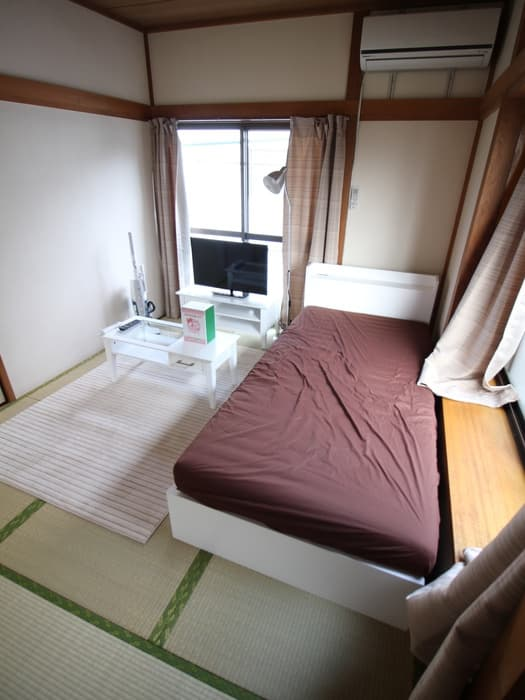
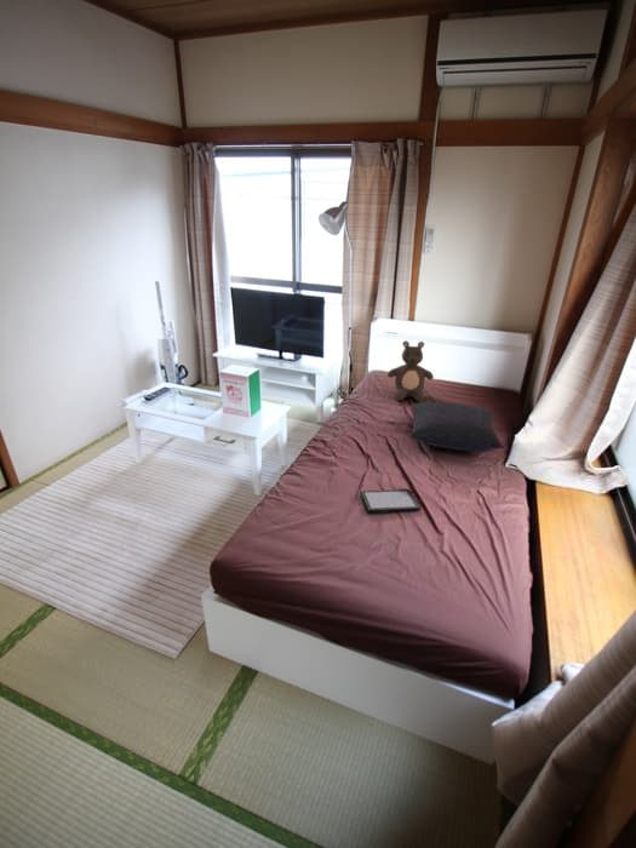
+ pillow [408,401,505,452]
+ teddy bear [386,339,435,403]
+ tablet [359,488,422,514]
